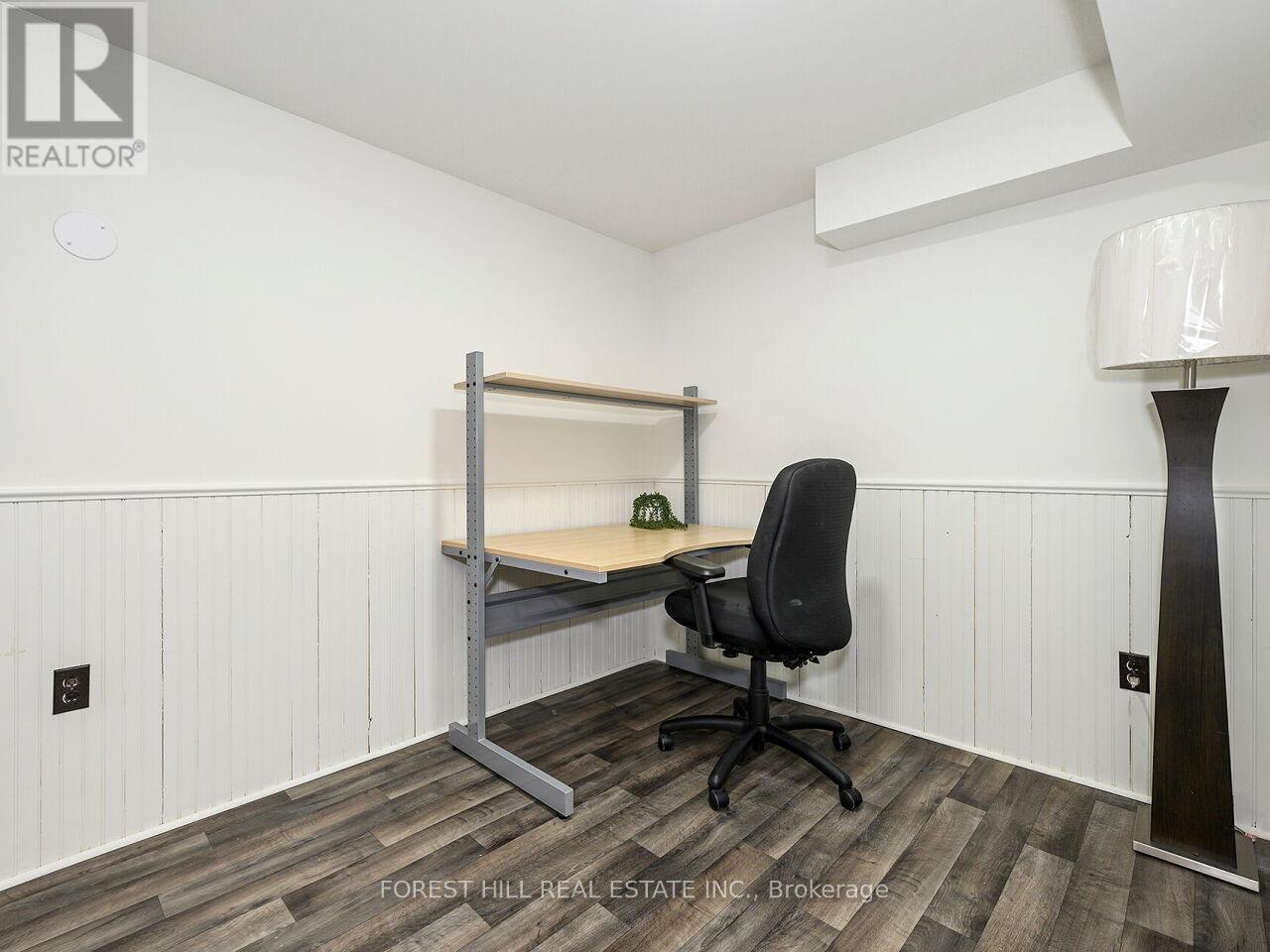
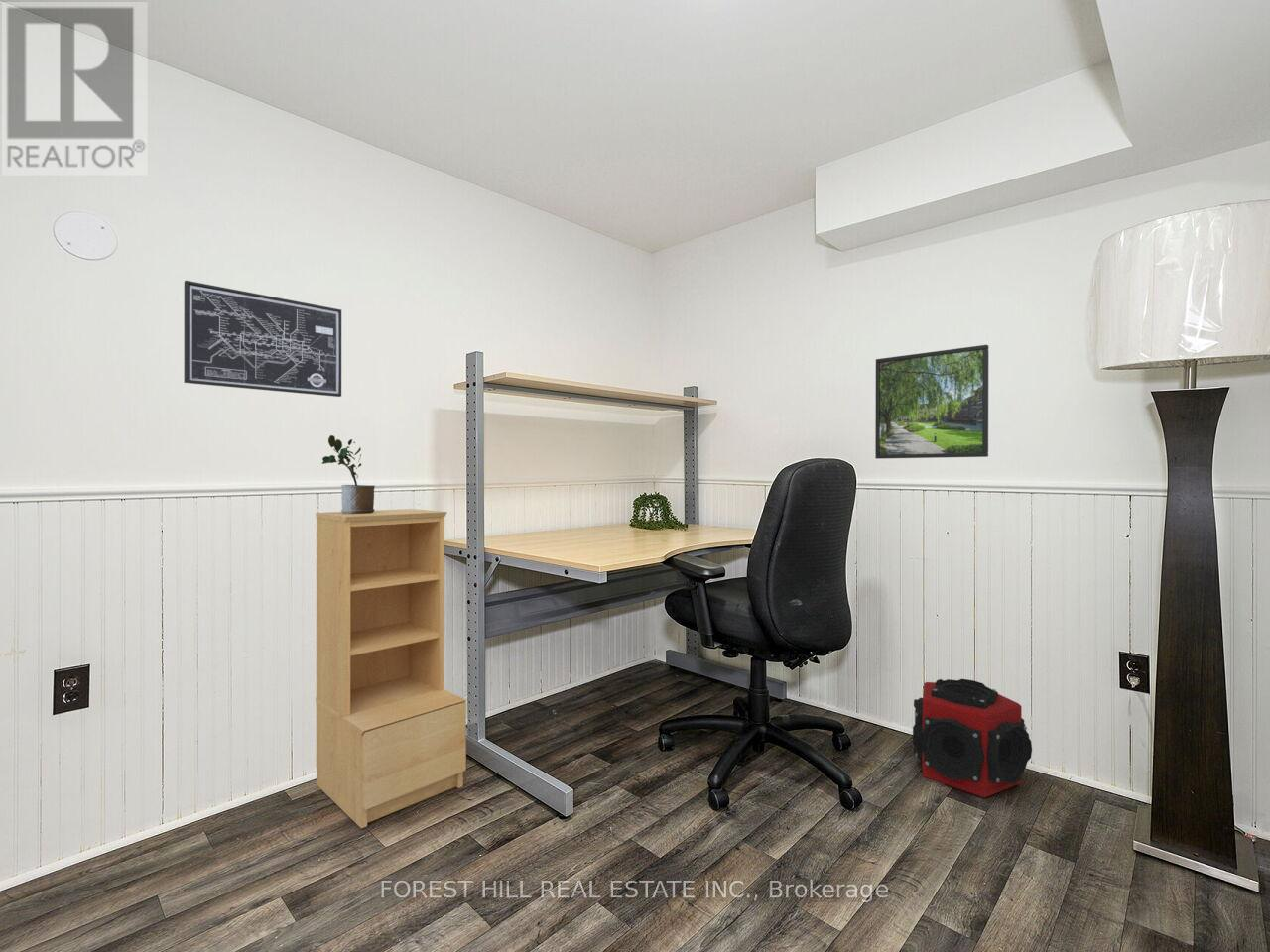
+ potted plant [320,434,376,514]
+ speaker [912,678,1033,798]
+ wall art [184,280,342,398]
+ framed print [874,344,989,460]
+ bookshelf [315,508,467,830]
